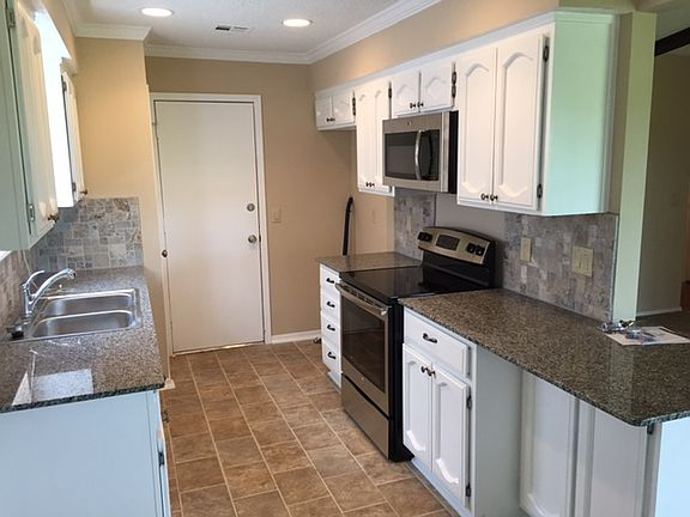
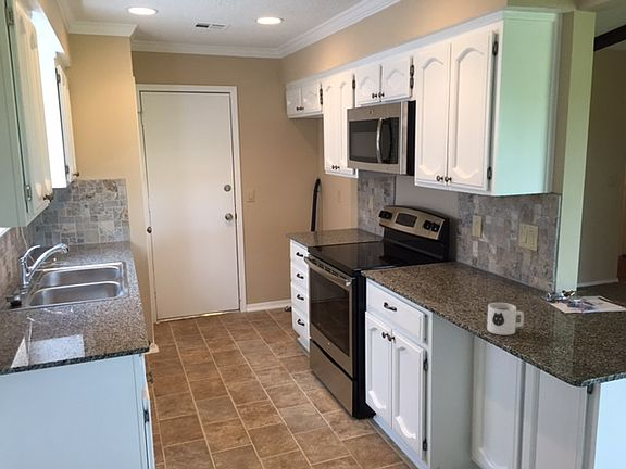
+ mug [486,302,525,337]
